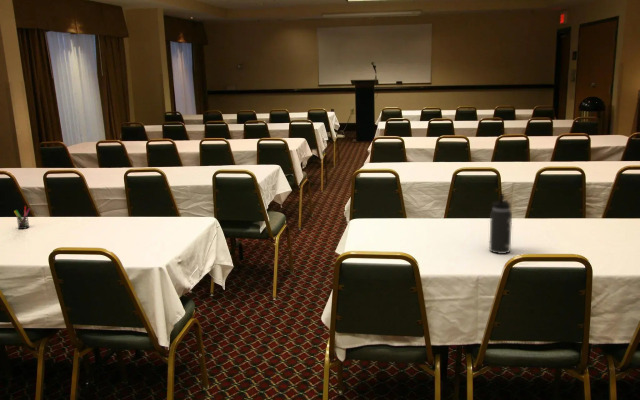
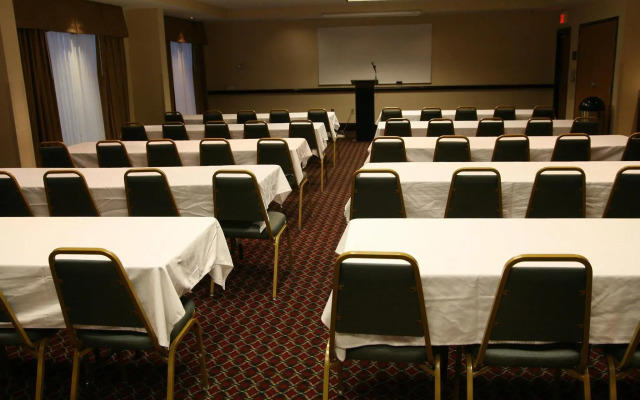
- thermos bottle [488,193,513,255]
- pen holder [13,205,31,230]
